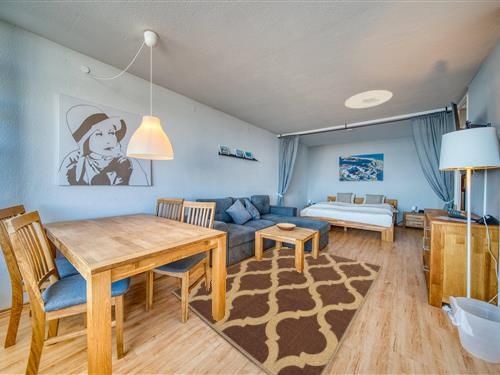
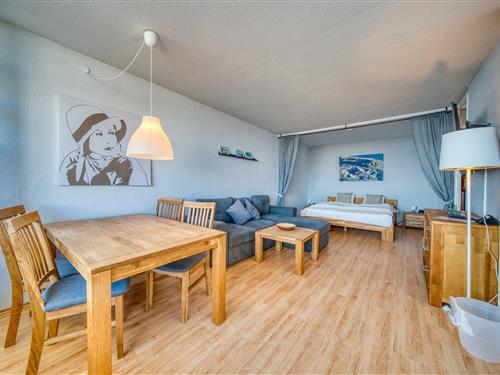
- ceiling light [344,89,393,109]
- rug [171,247,383,375]
